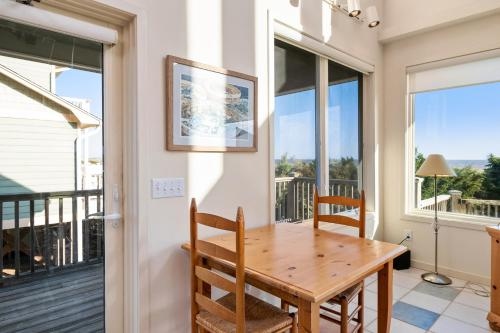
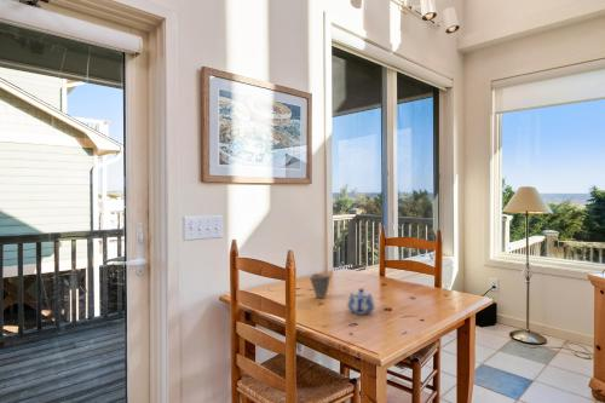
+ teapot [346,287,376,316]
+ cup [309,272,332,299]
